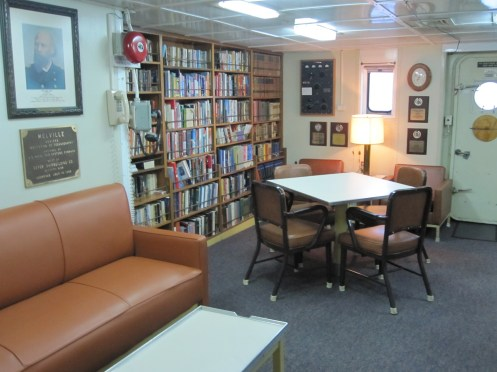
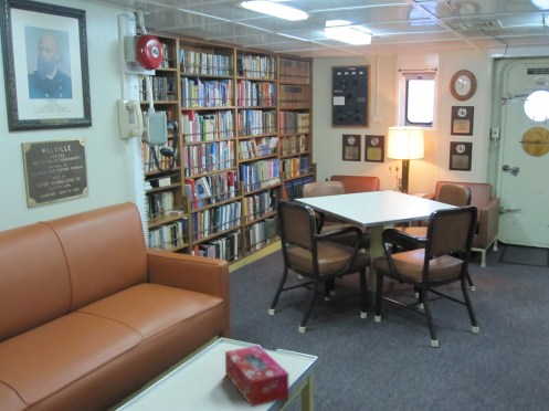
+ tissue box [224,345,289,408]
